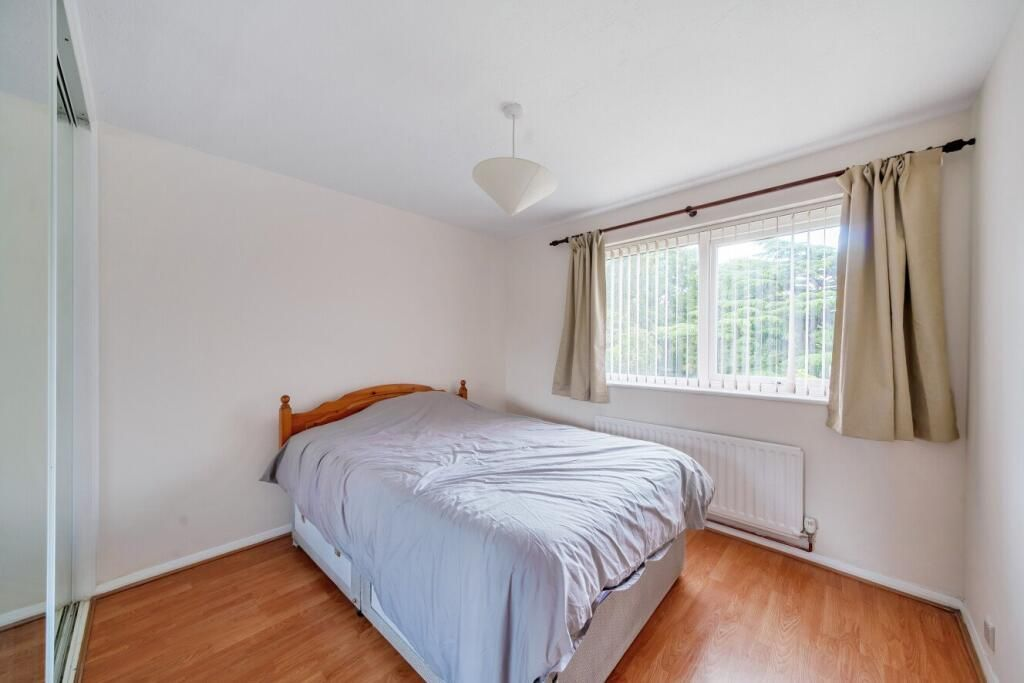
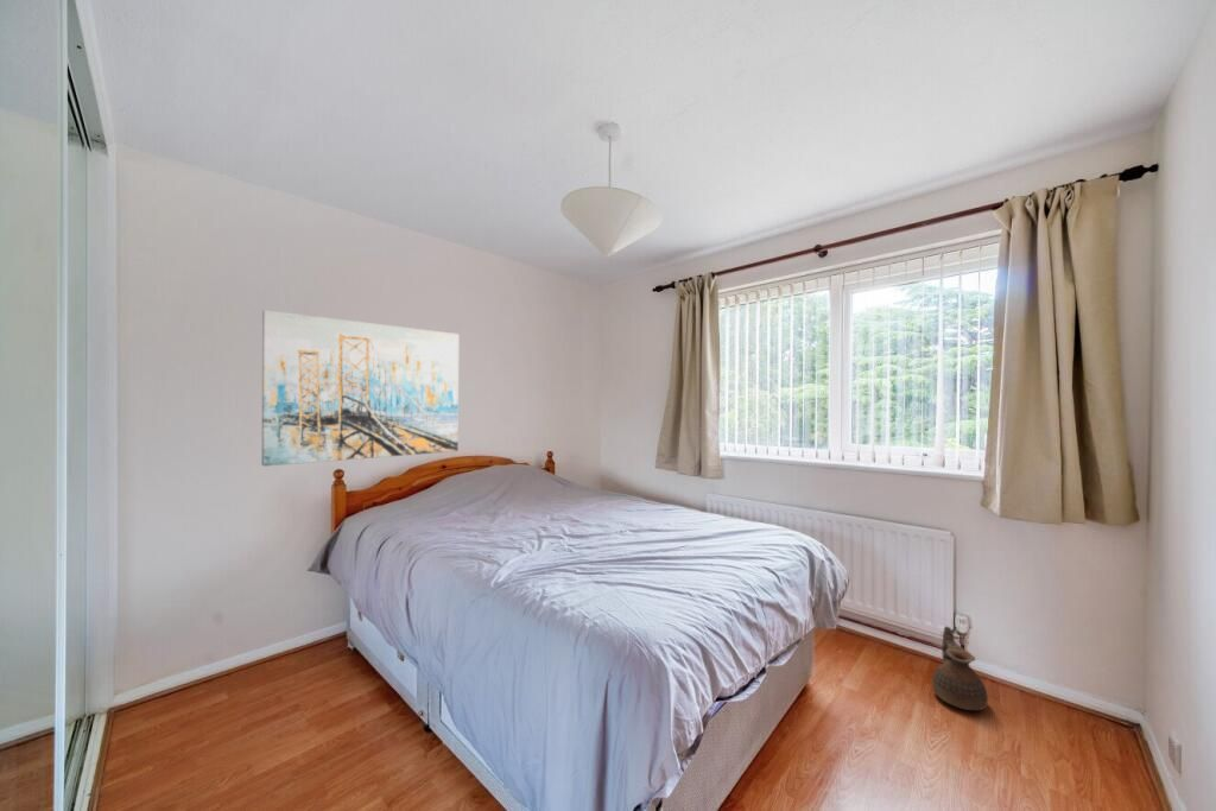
+ wall art [261,309,460,467]
+ ceramic jug [931,625,989,711]
